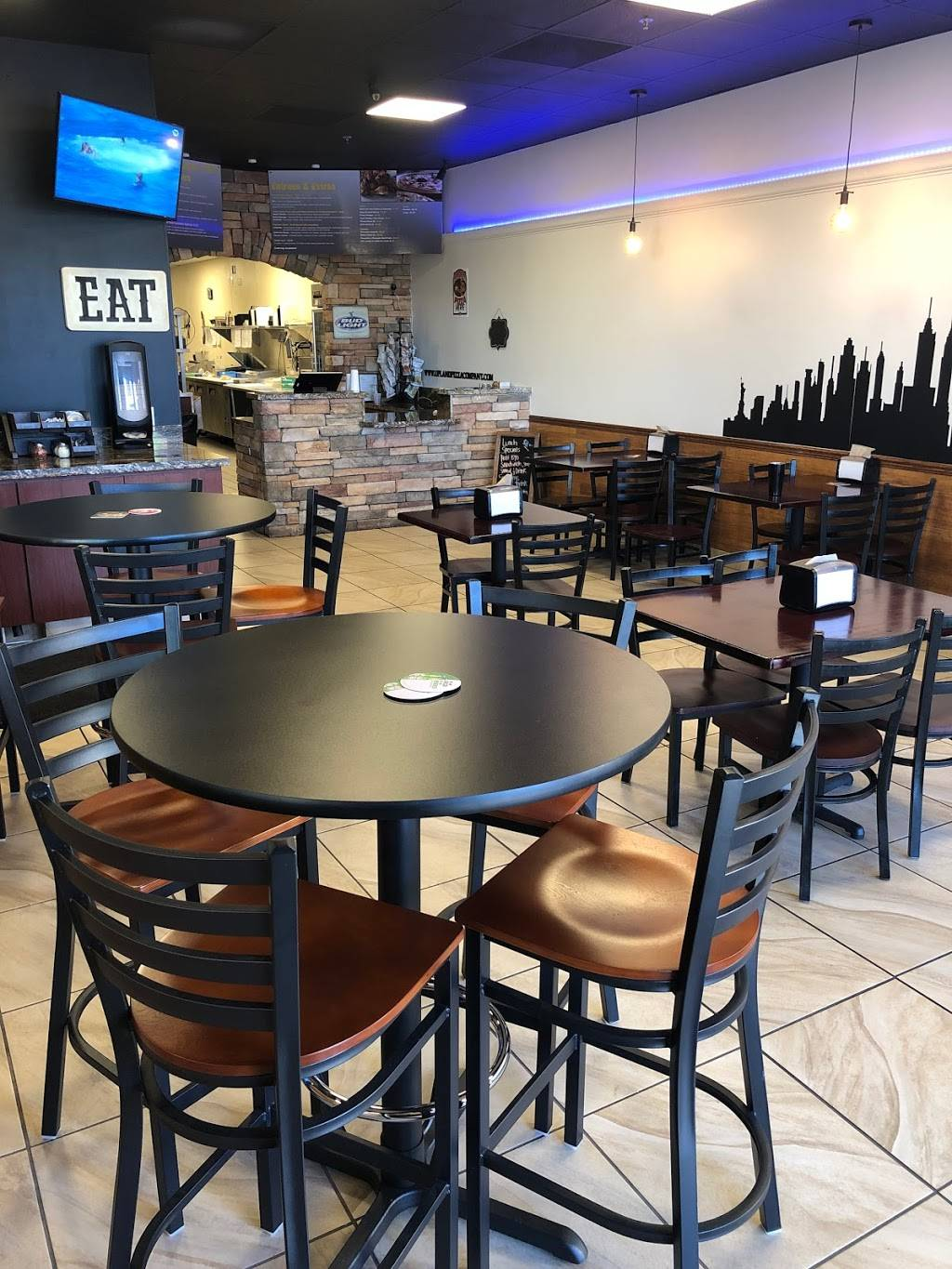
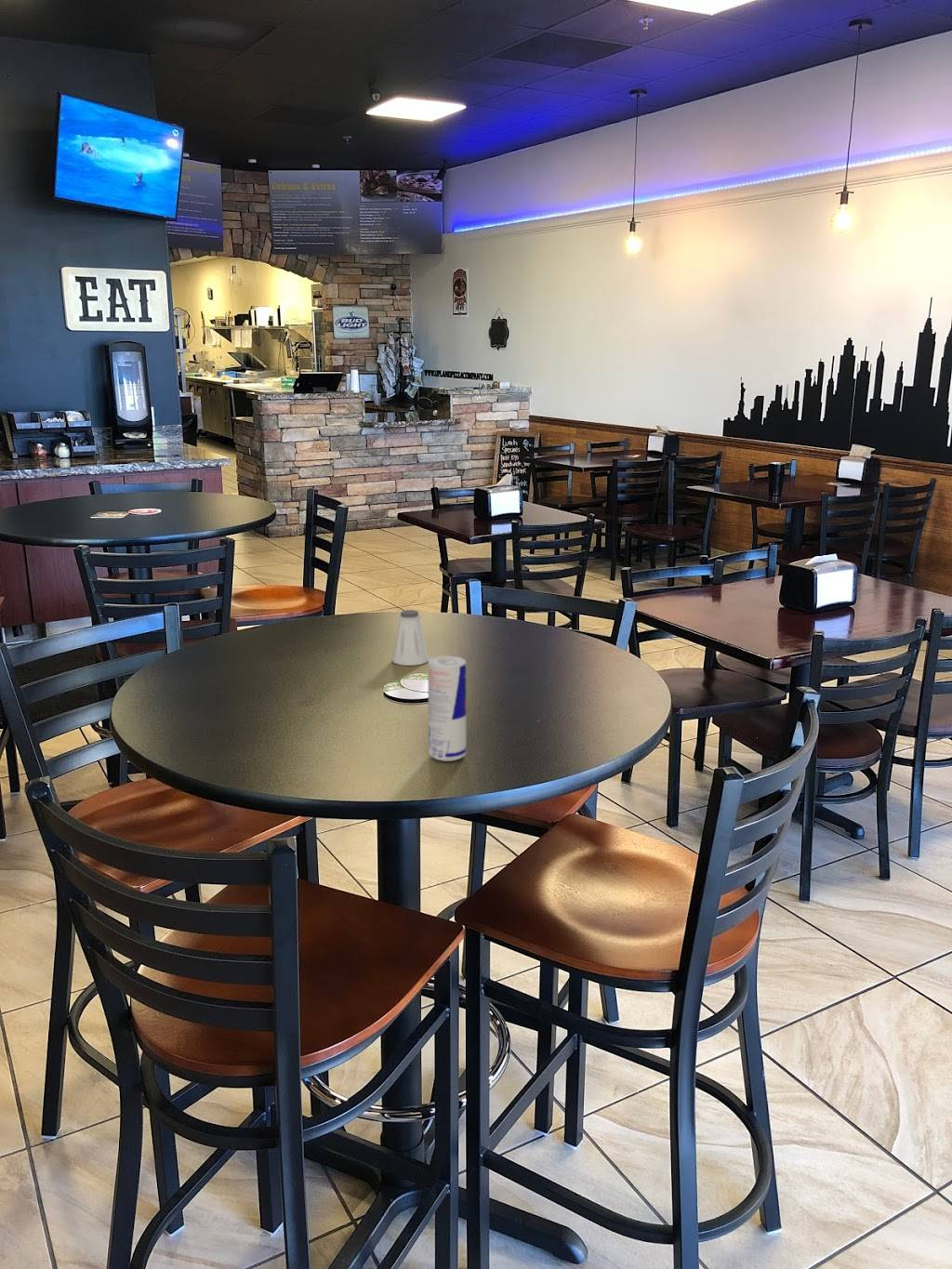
+ saltshaker [391,609,430,667]
+ beverage can [427,655,468,762]
